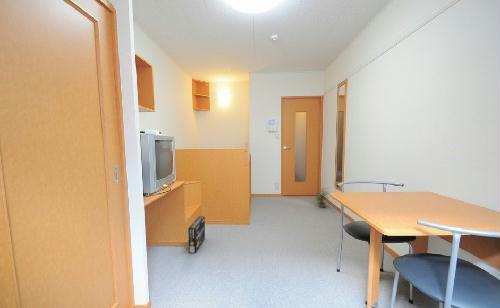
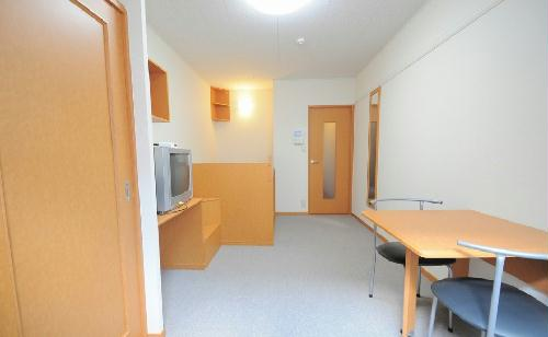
- potted plant [313,185,332,208]
- box [187,215,206,254]
